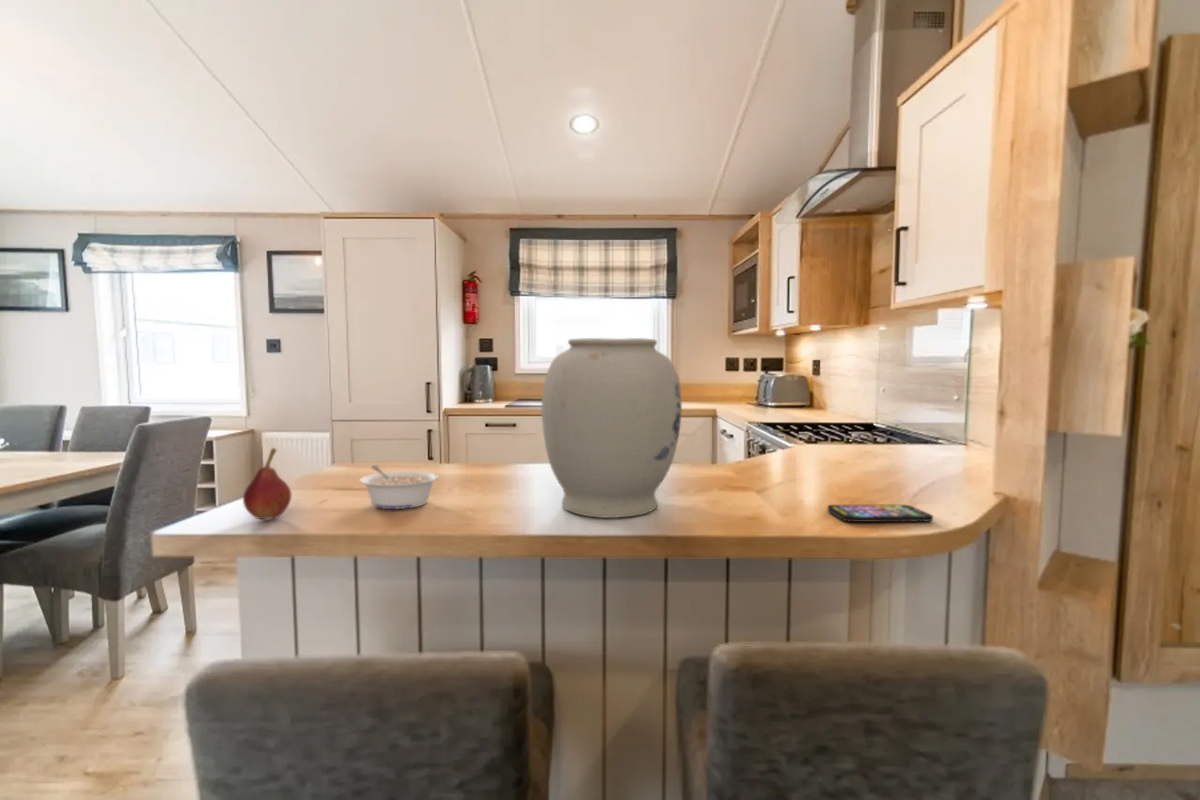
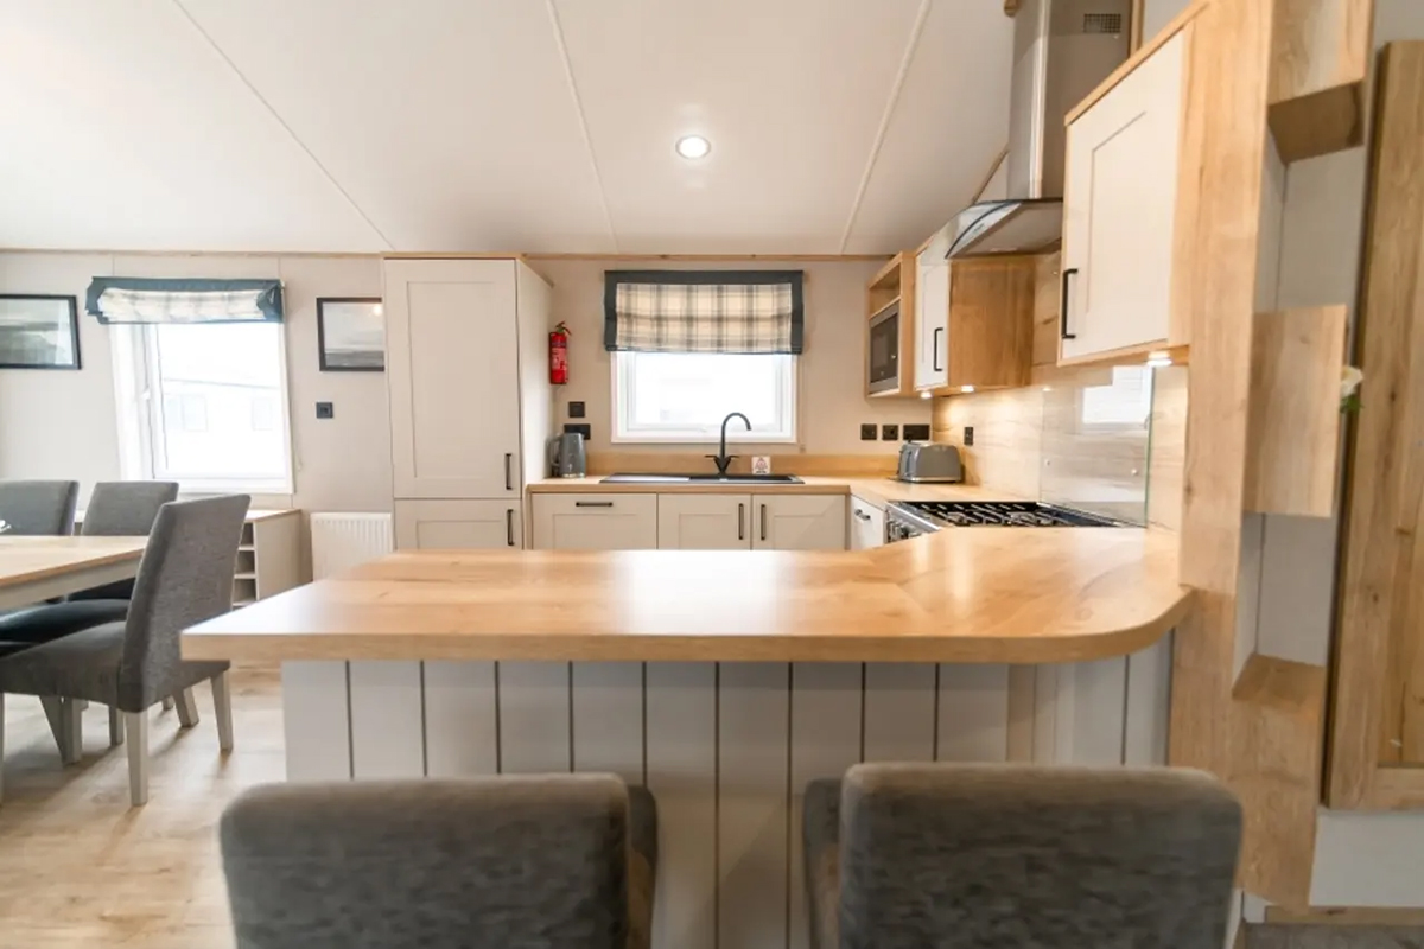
- vase [541,337,683,519]
- smartphone [827,504,934,523]
- fruit [242,446,292,520]
- legume [359,464,440,510]
